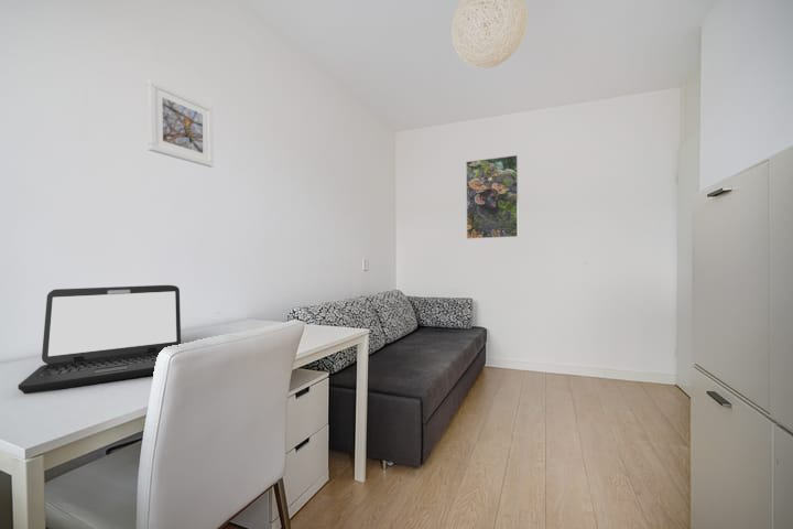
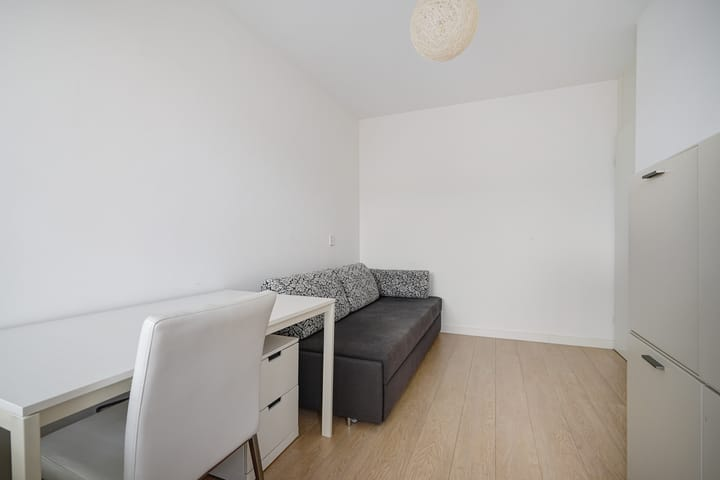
- laptop [18,284,182,395]
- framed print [145,78,215,169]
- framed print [465,154,519,240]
